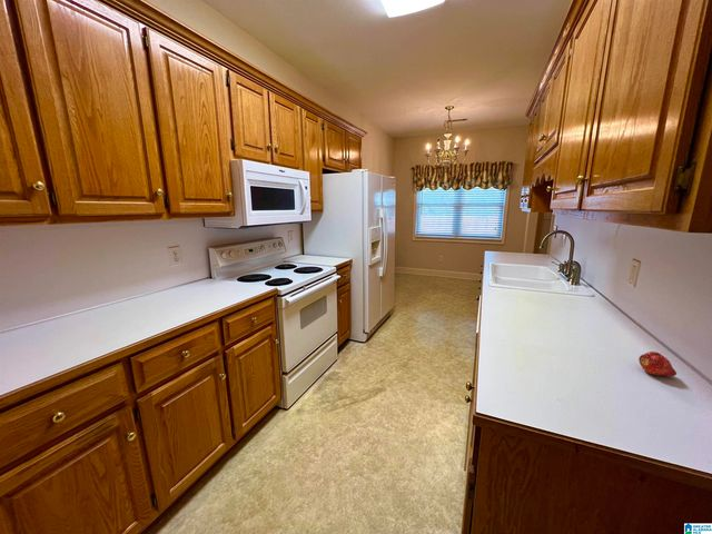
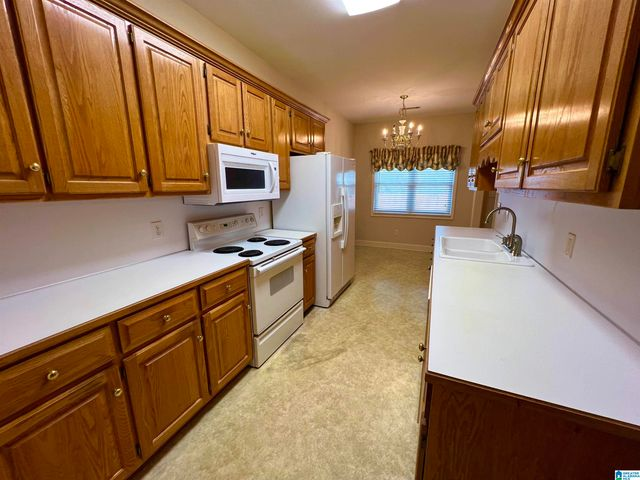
- fruit [637,350,678,377]
